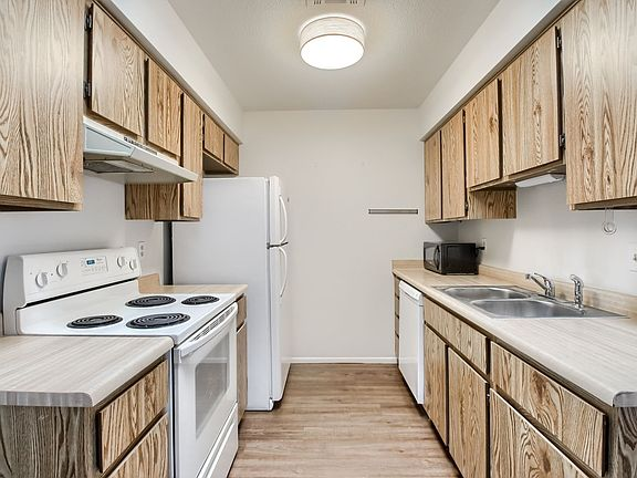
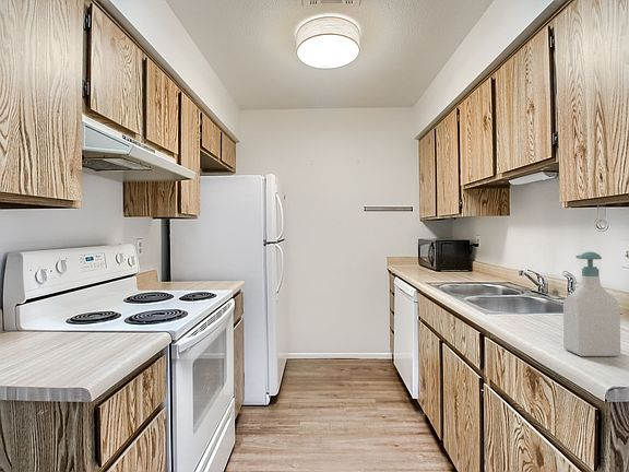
+ soap bottle [562,250,621,357]
